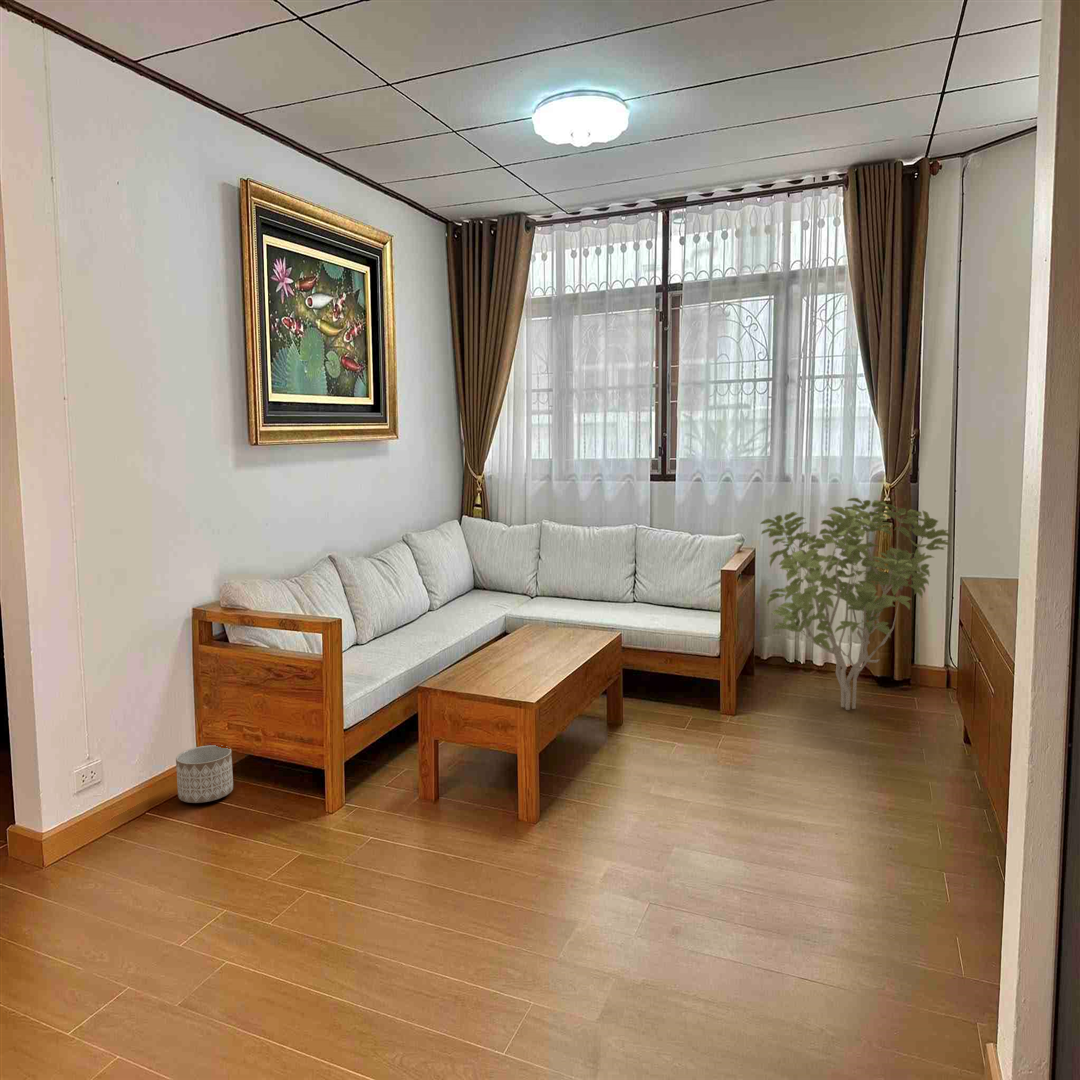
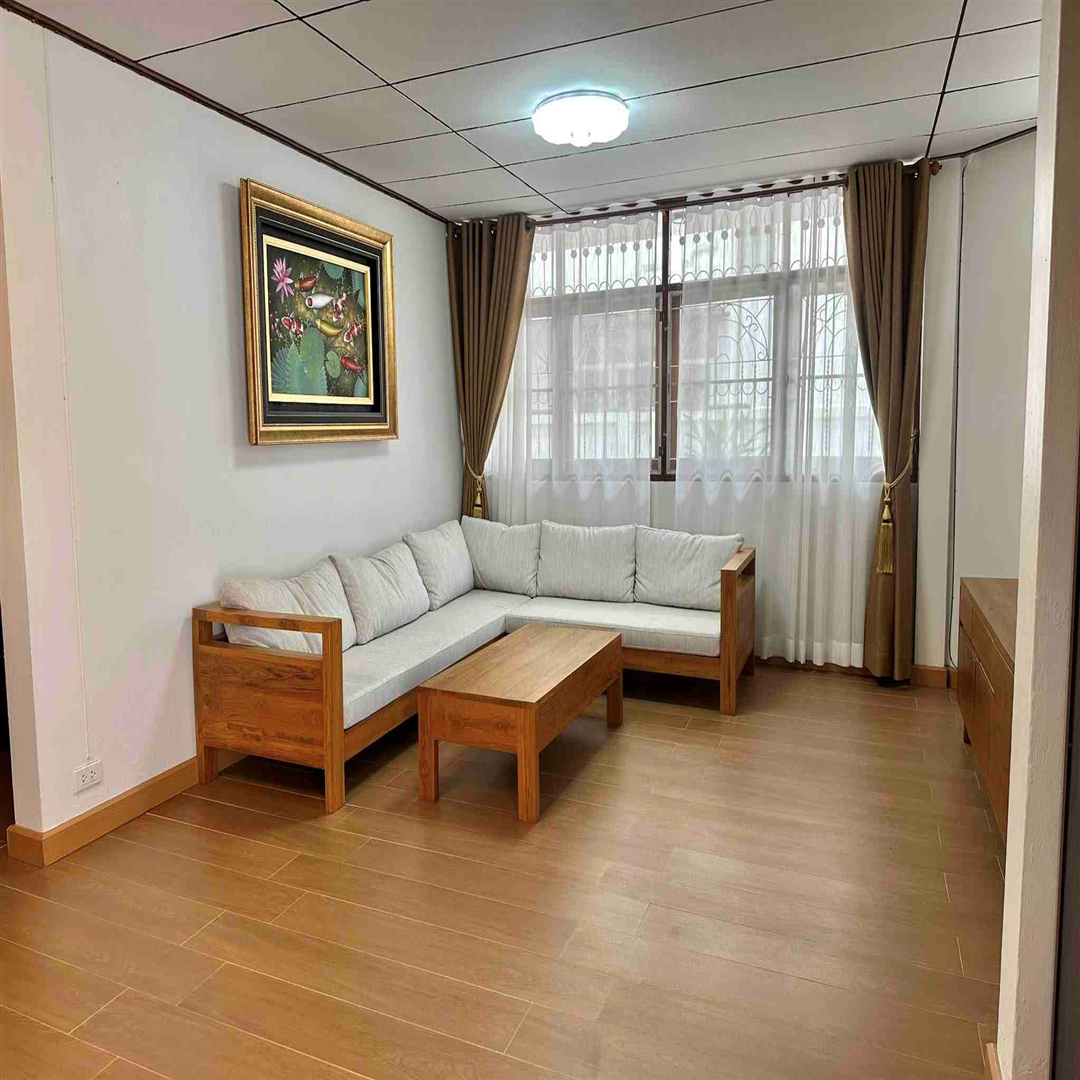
- planter [175,744,234,804]
- shrub [759,497,952,711]
